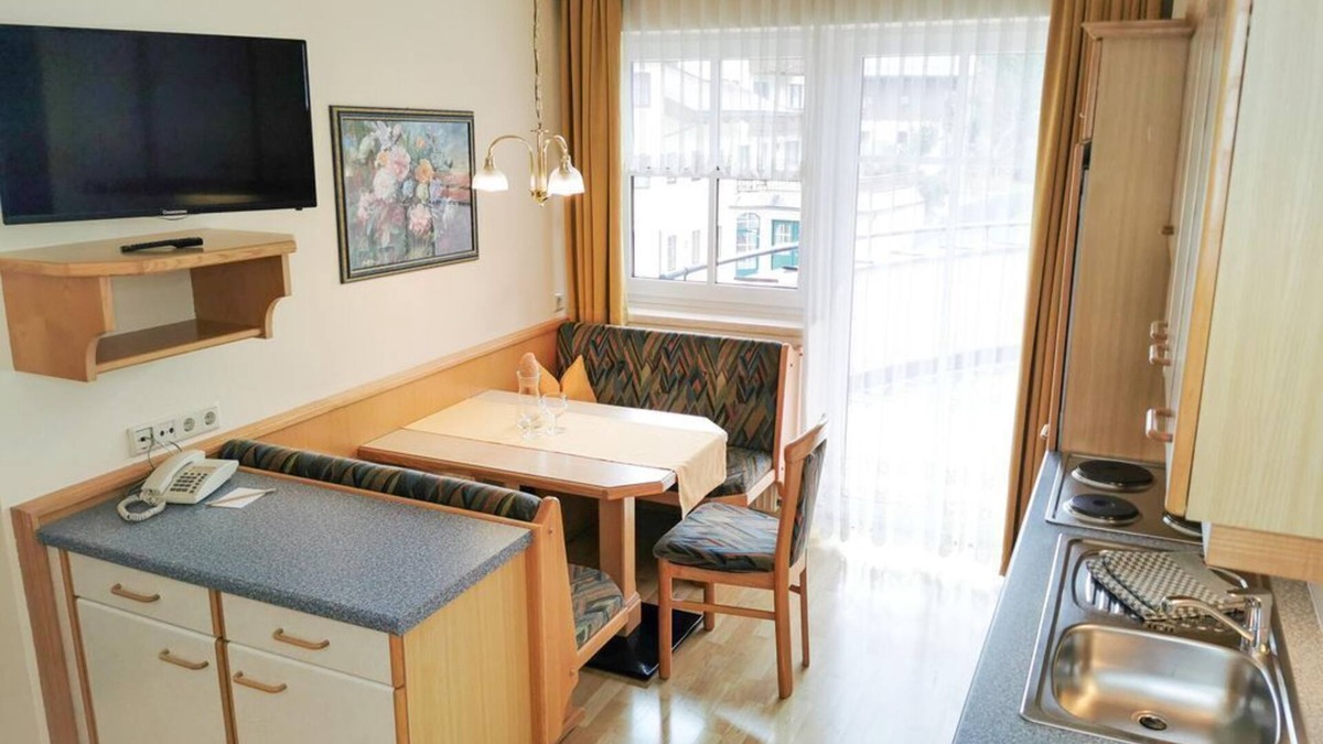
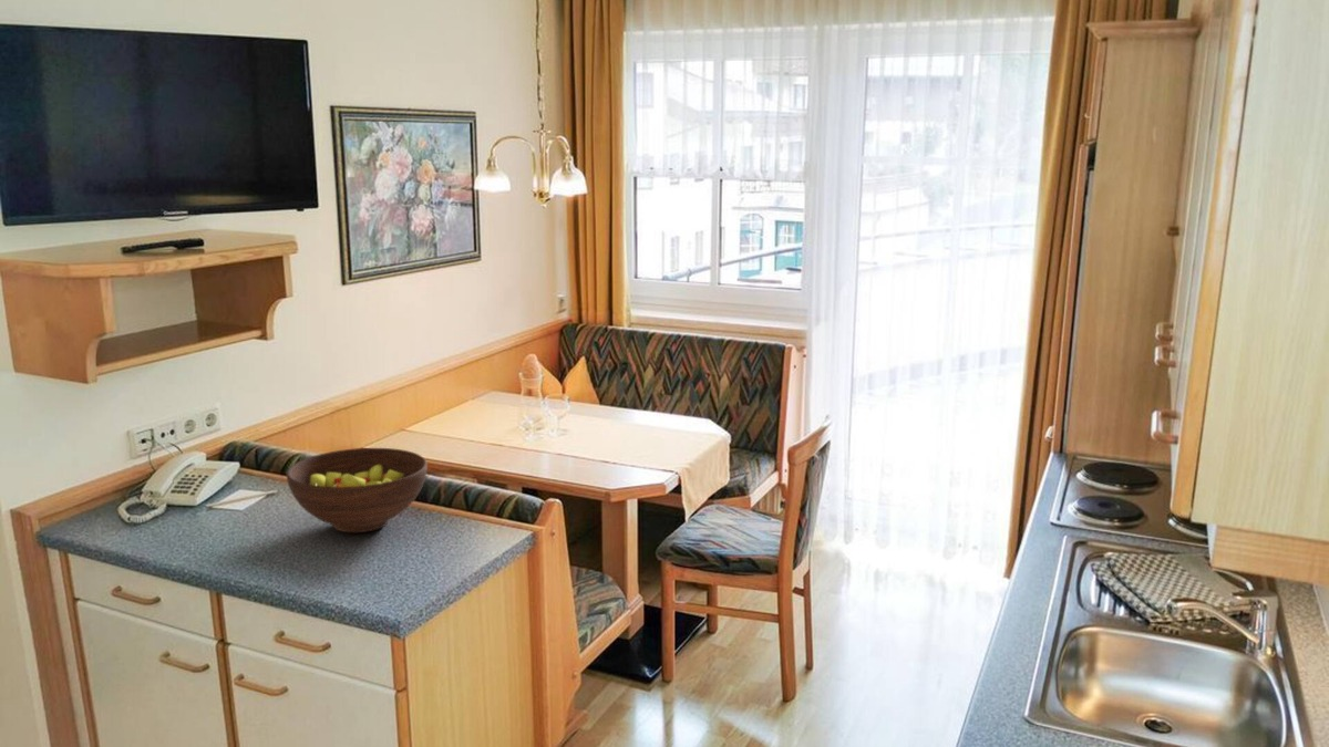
+ fruit bowl [286,447,429,533]
